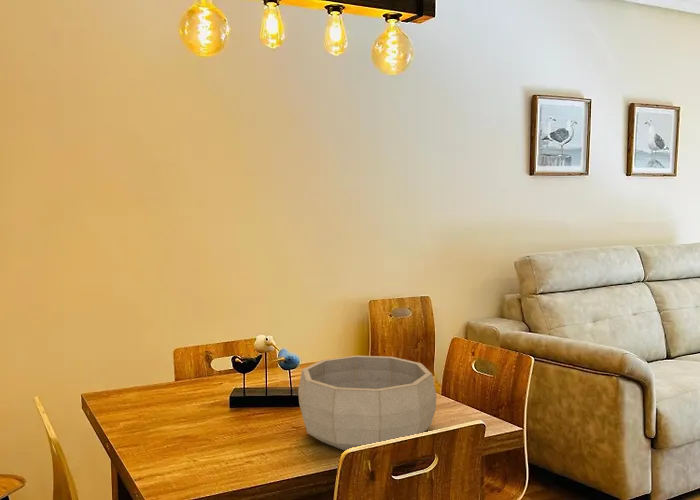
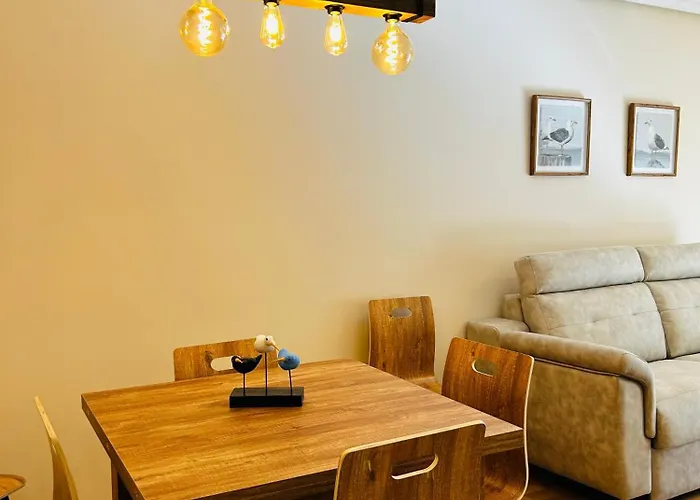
- decorative bowl [297,355,438,451]
